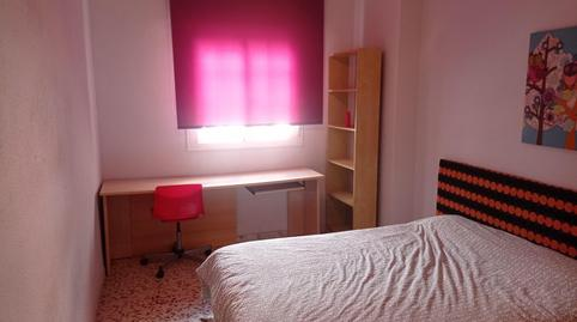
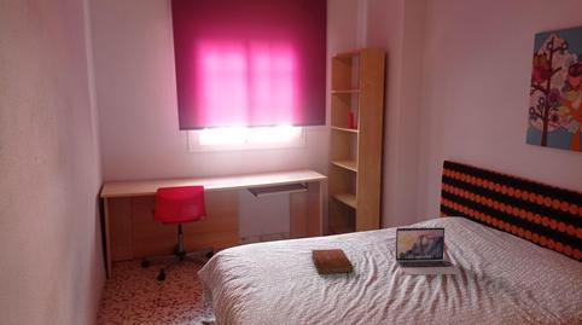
+ bible [310,248,355,275]
+ laptop [395,226,459,277]
